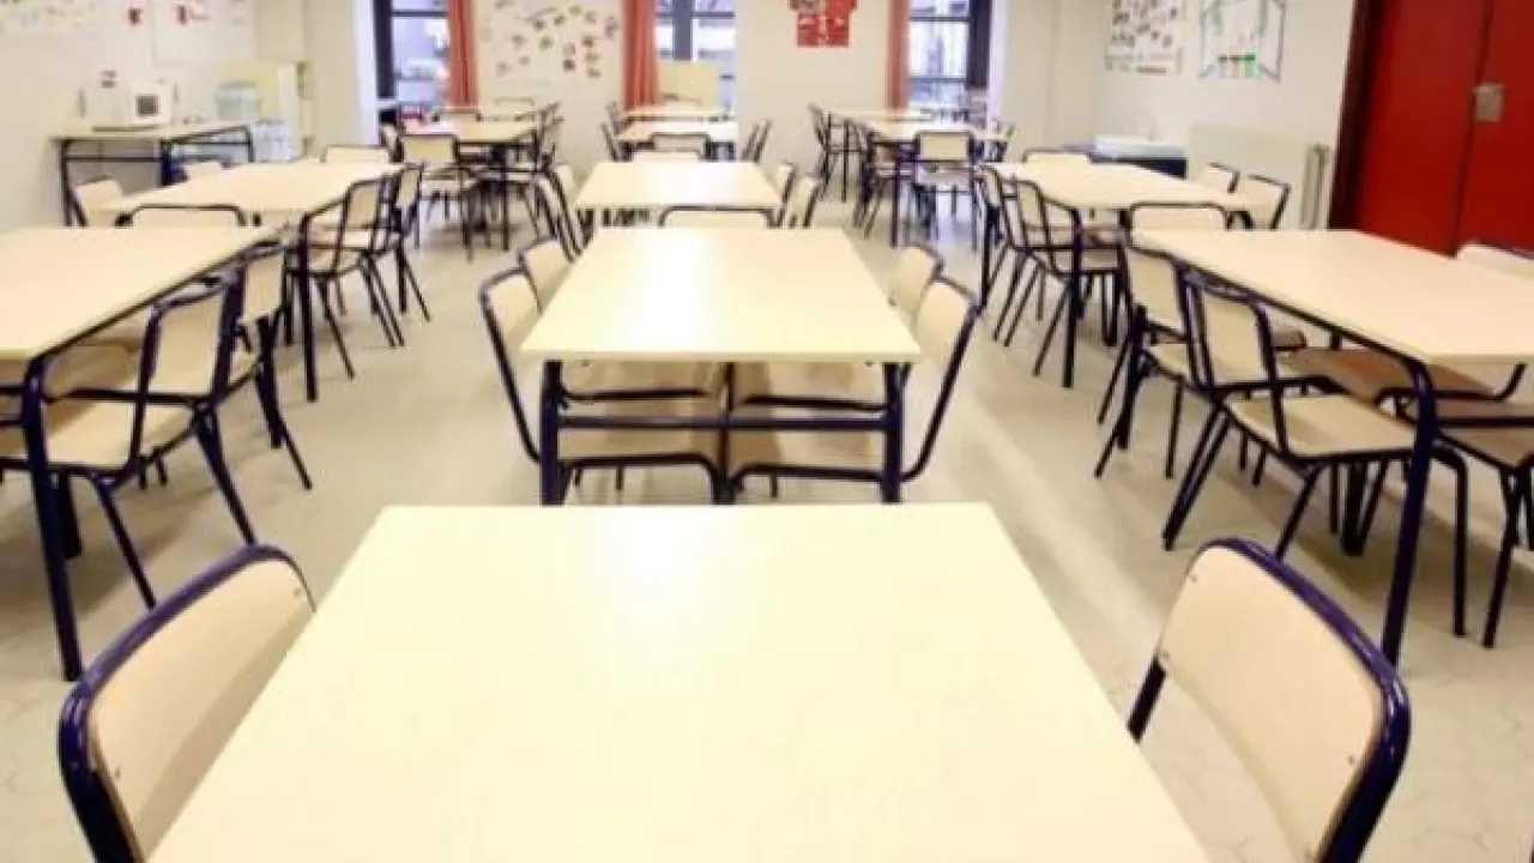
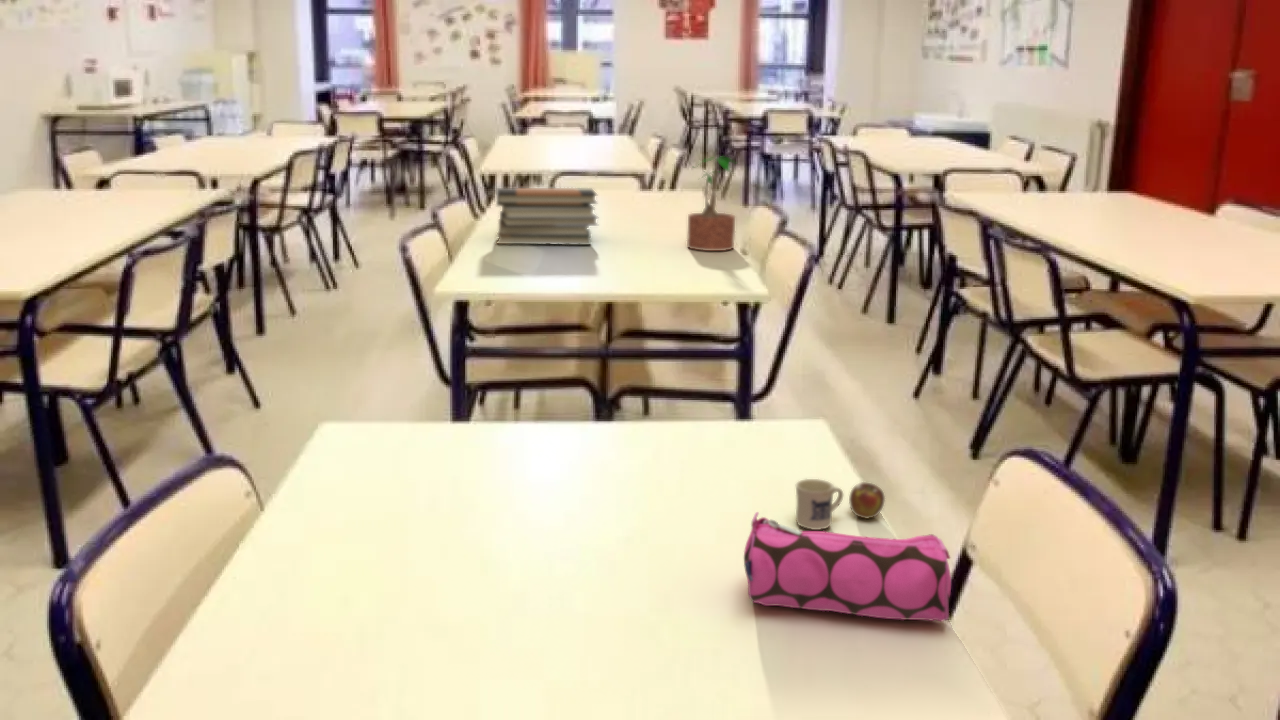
+ pencil case [743,511,952,623]
+ mug [795,478,886,531]
+ potted plant [686,156,740,252]
+ book stack [495,187,599,246]
